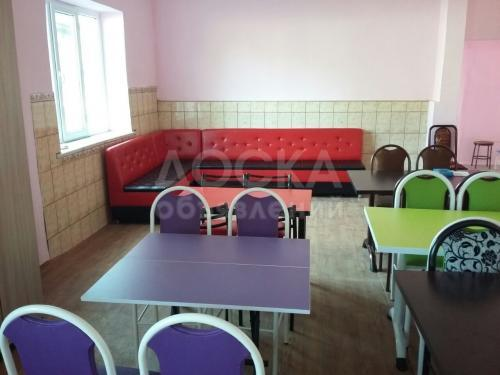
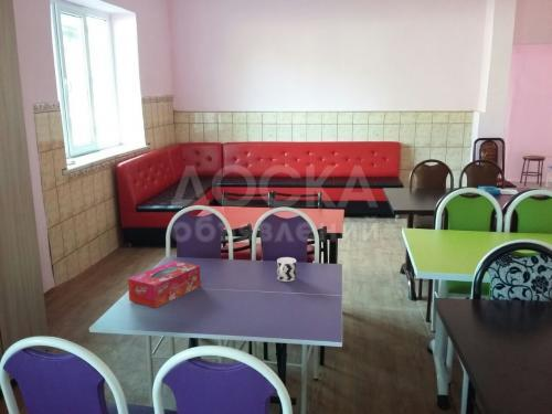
+ cup [276,256,297,283]
+ tissue box [127,259,201,309]
